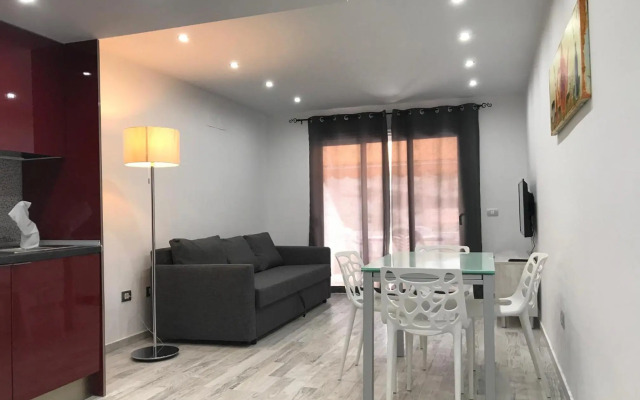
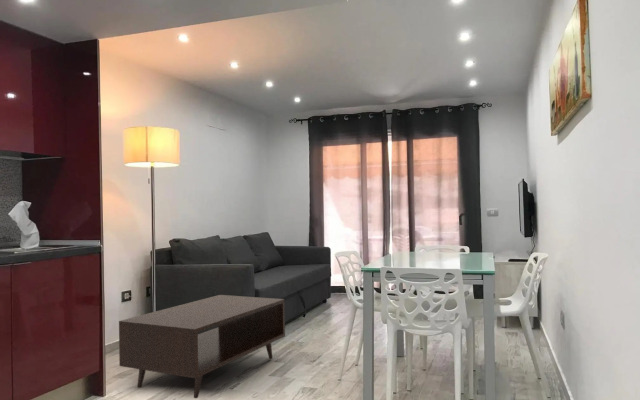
+ coffee table [118,294,286,399]
